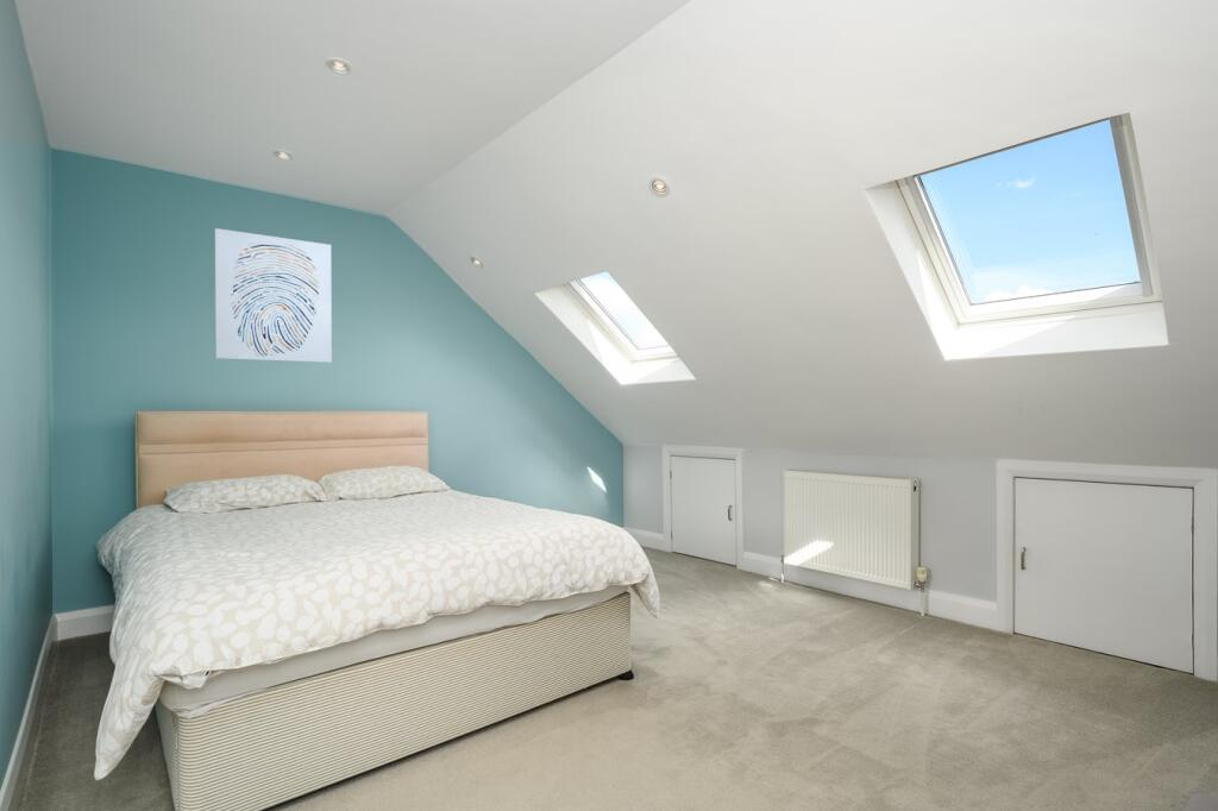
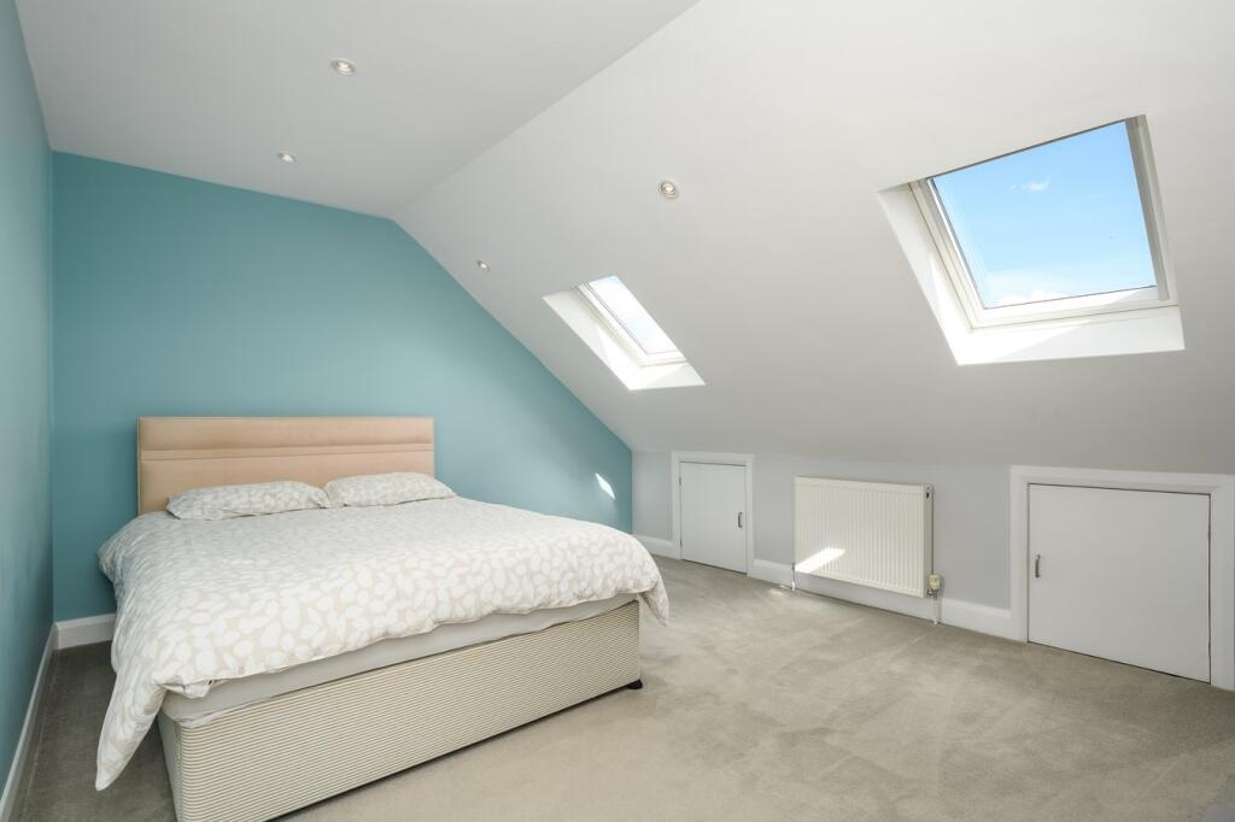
- wall art [213,227,333,364]
